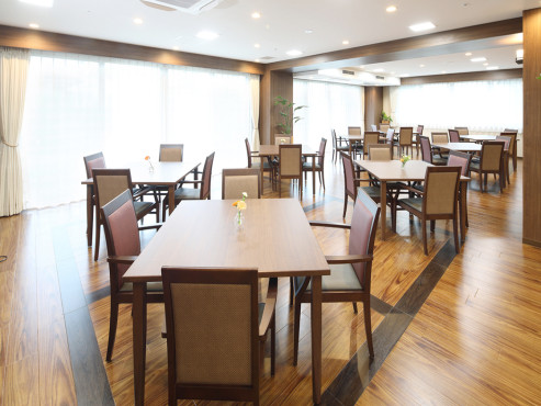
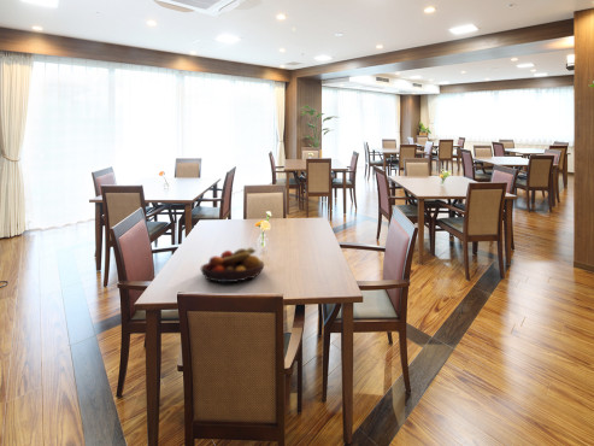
+ fruit bowl [200,246,265,283]
